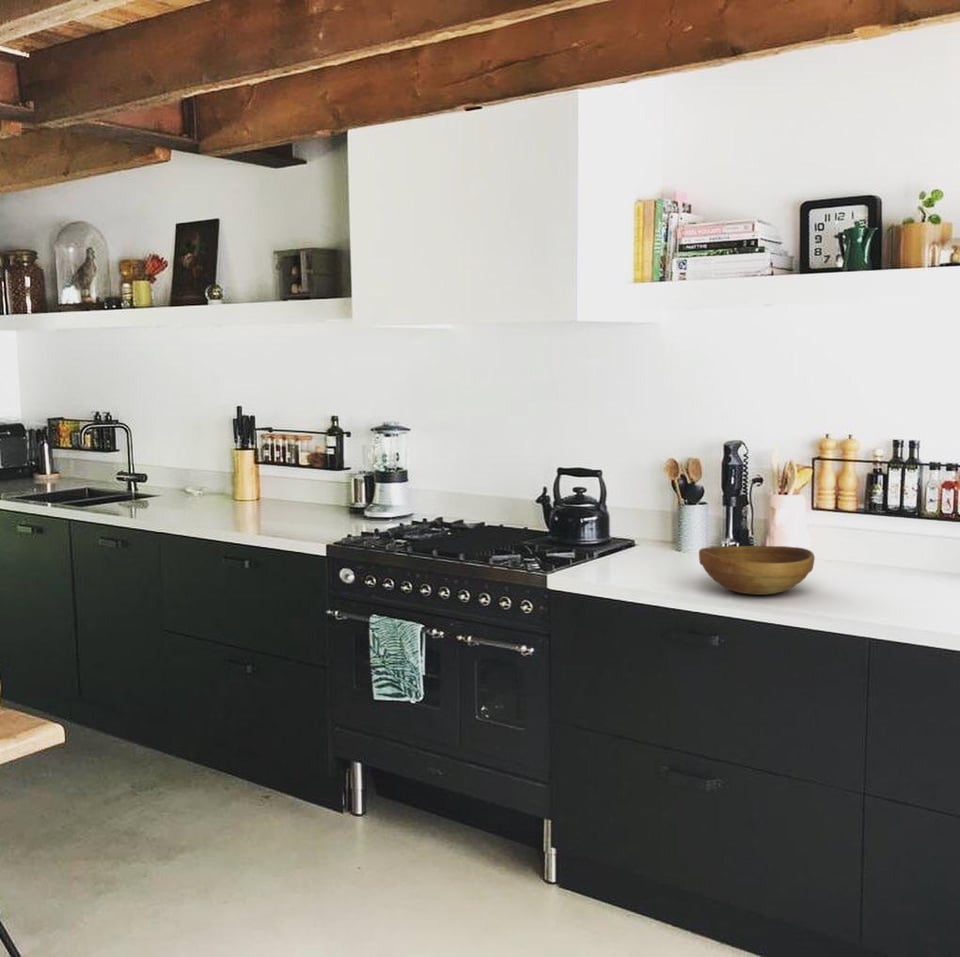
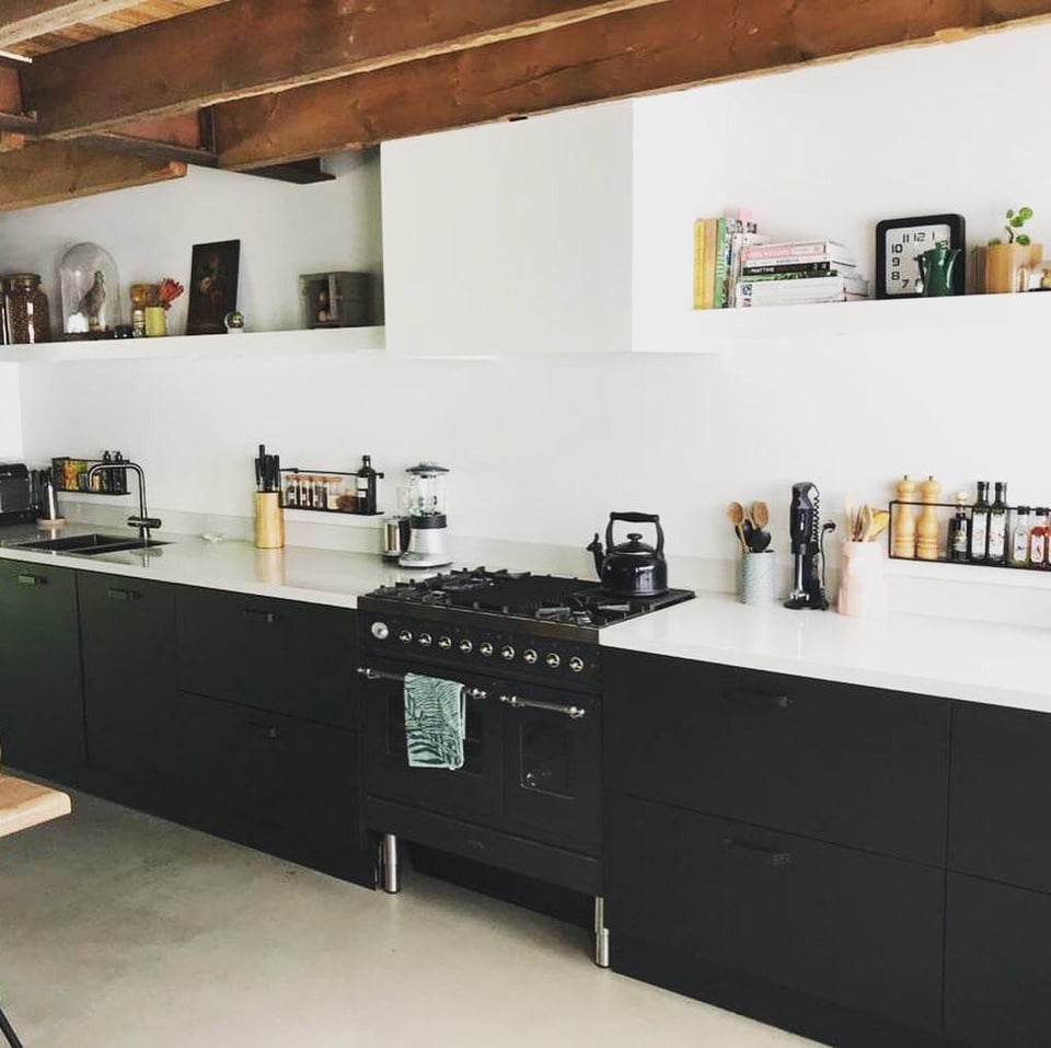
- bowl [698,545,816,596]
